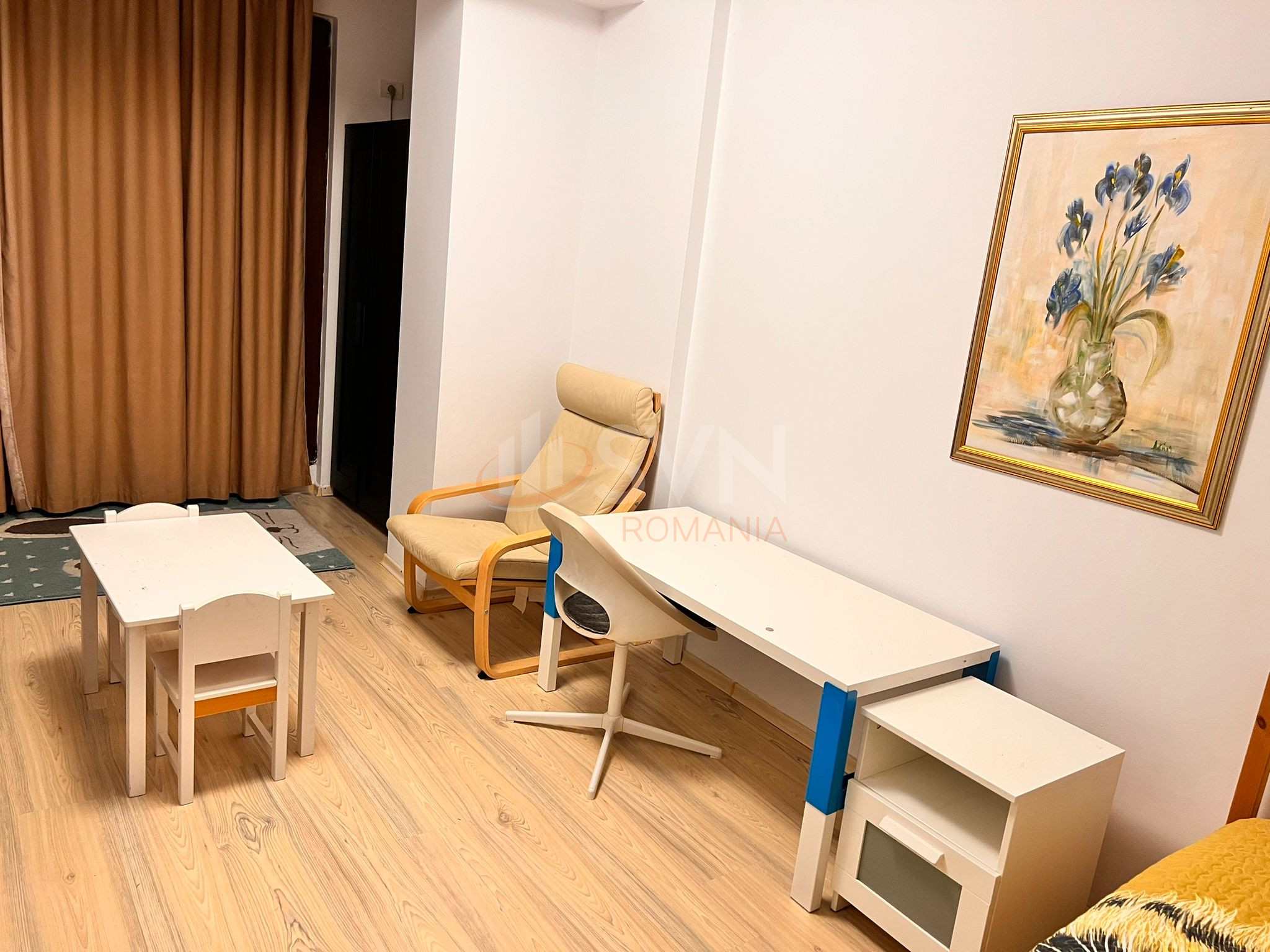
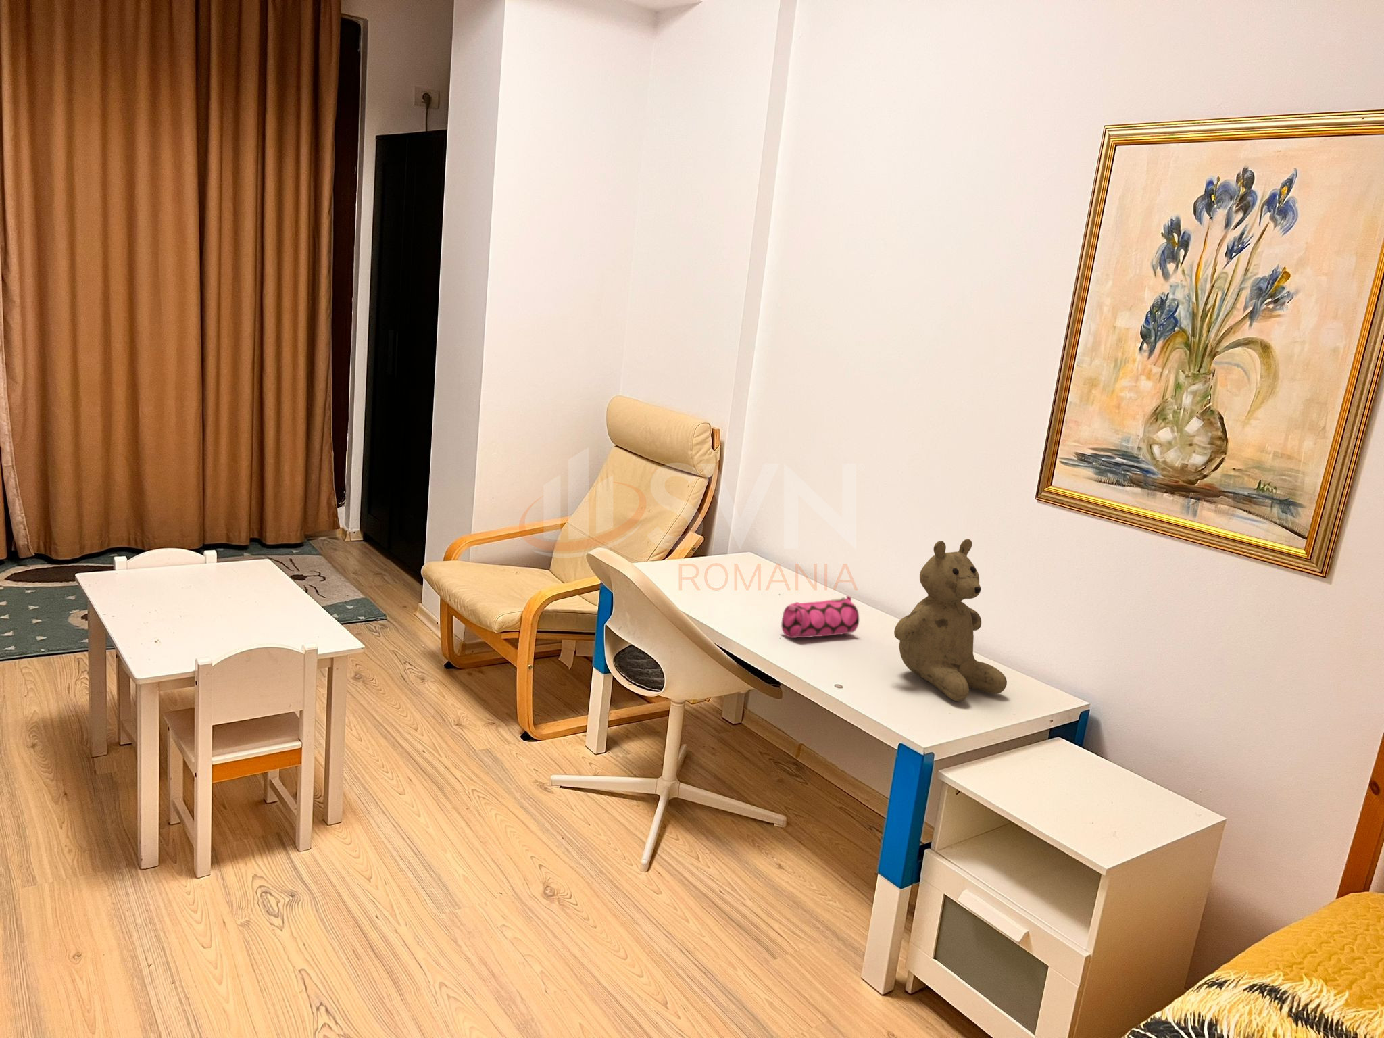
+ teddy bear [894,538,1008,702]
+ pencil case [780,594,860,639]
